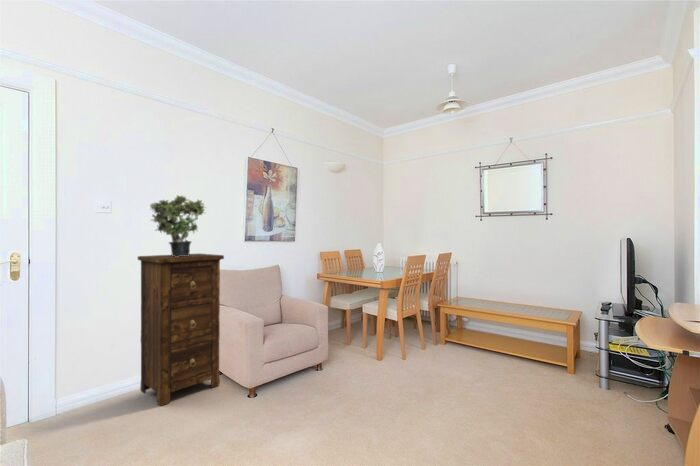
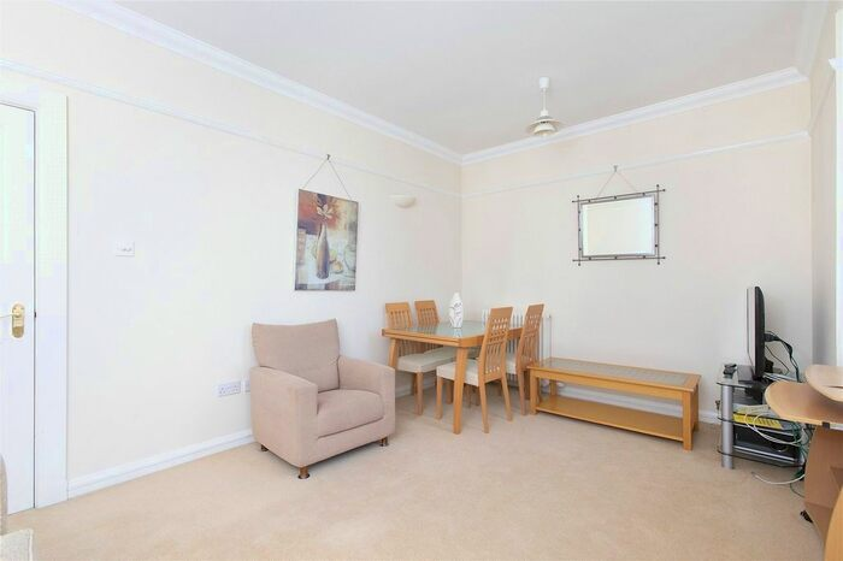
- cabinet [137,253,225,407]
- potted plant [149,194,207,257]
